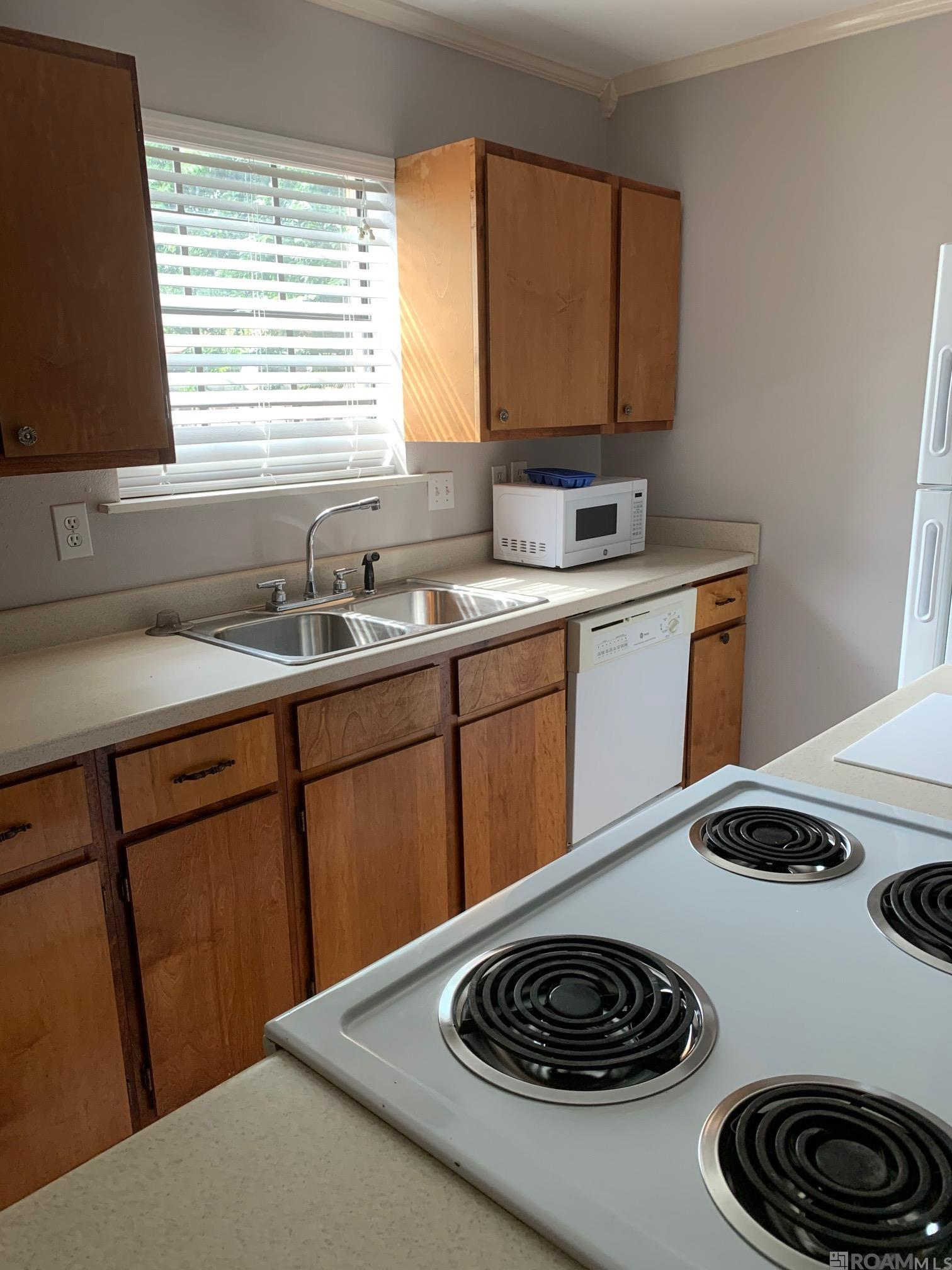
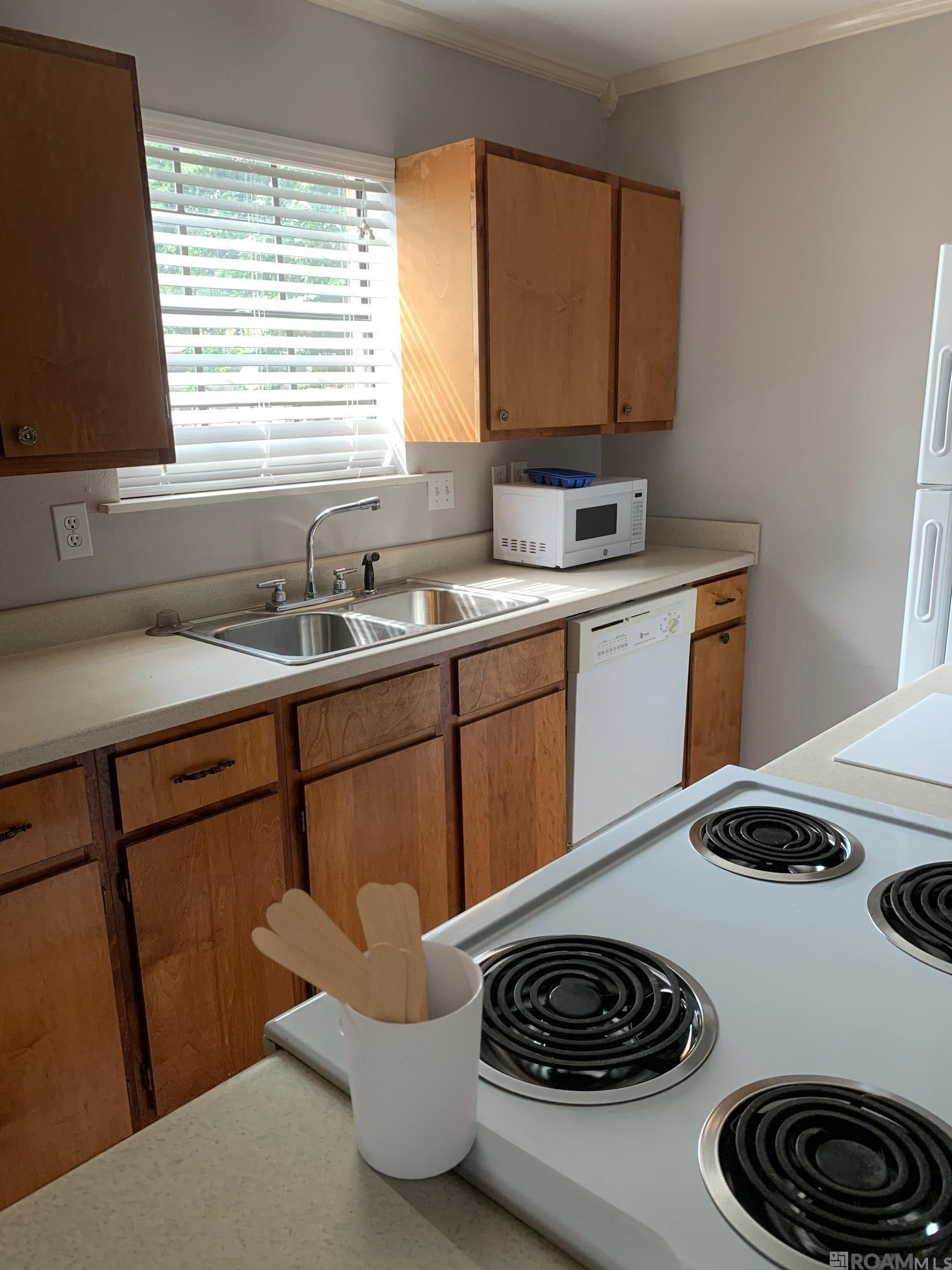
+ utensil holder [251,882,484,1180]
